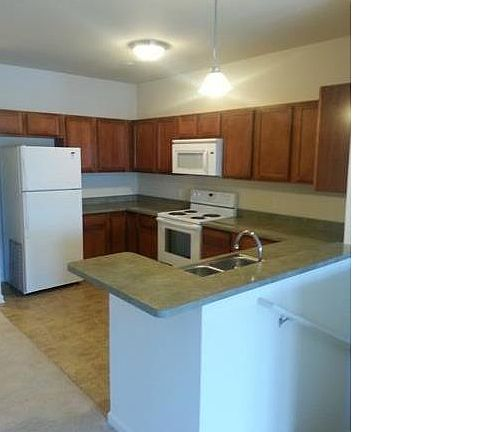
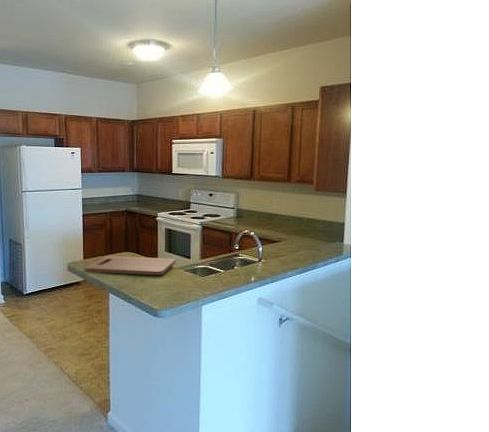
+ cutting board [84,255,177,276]
